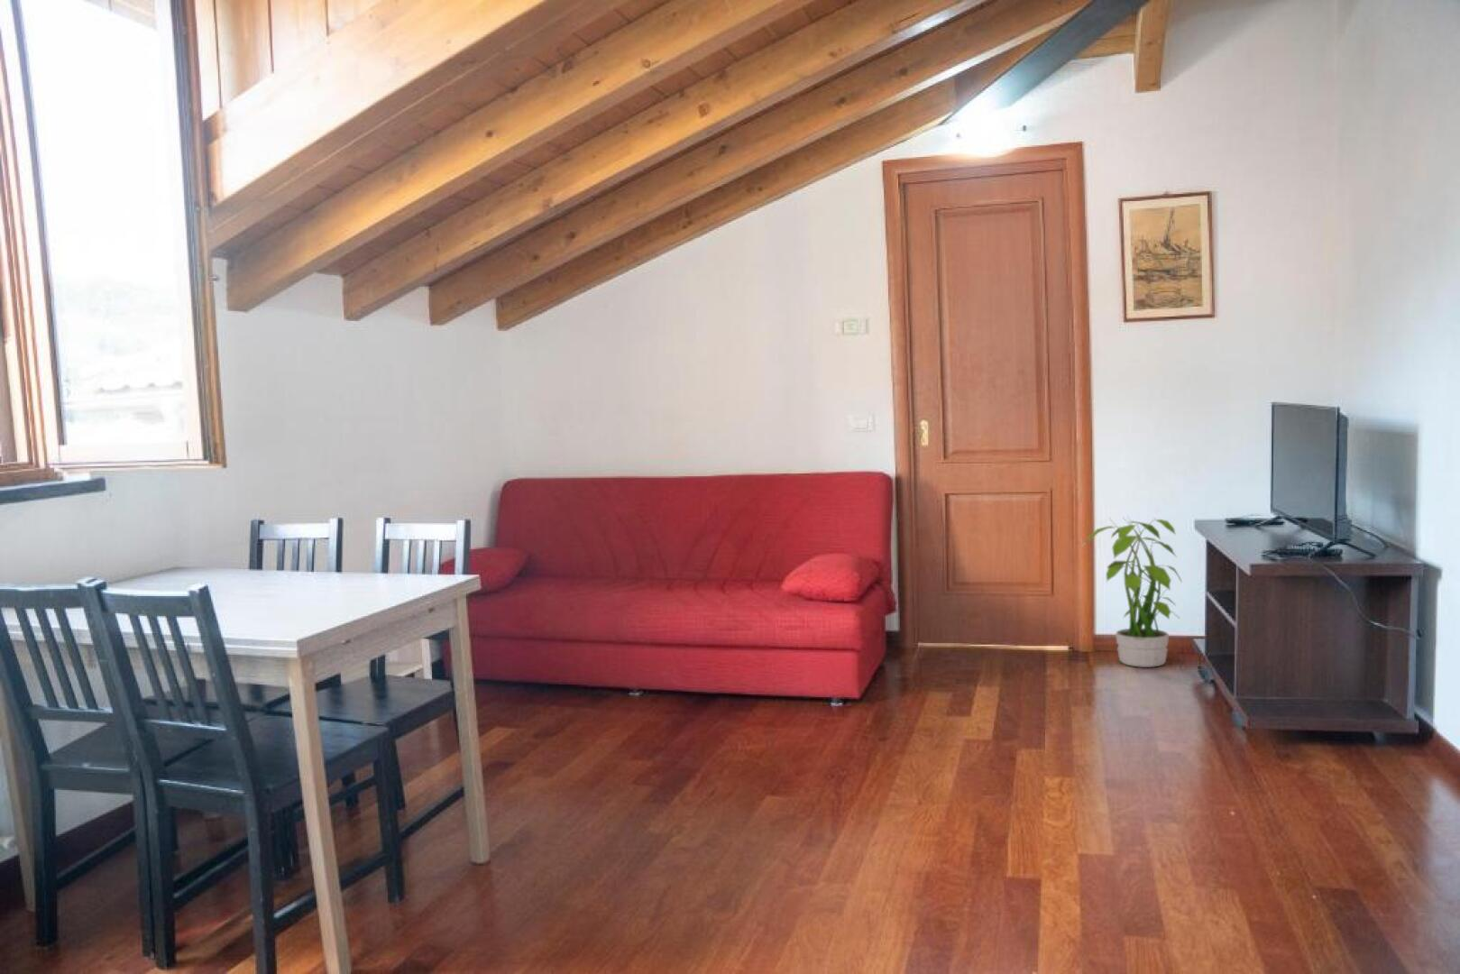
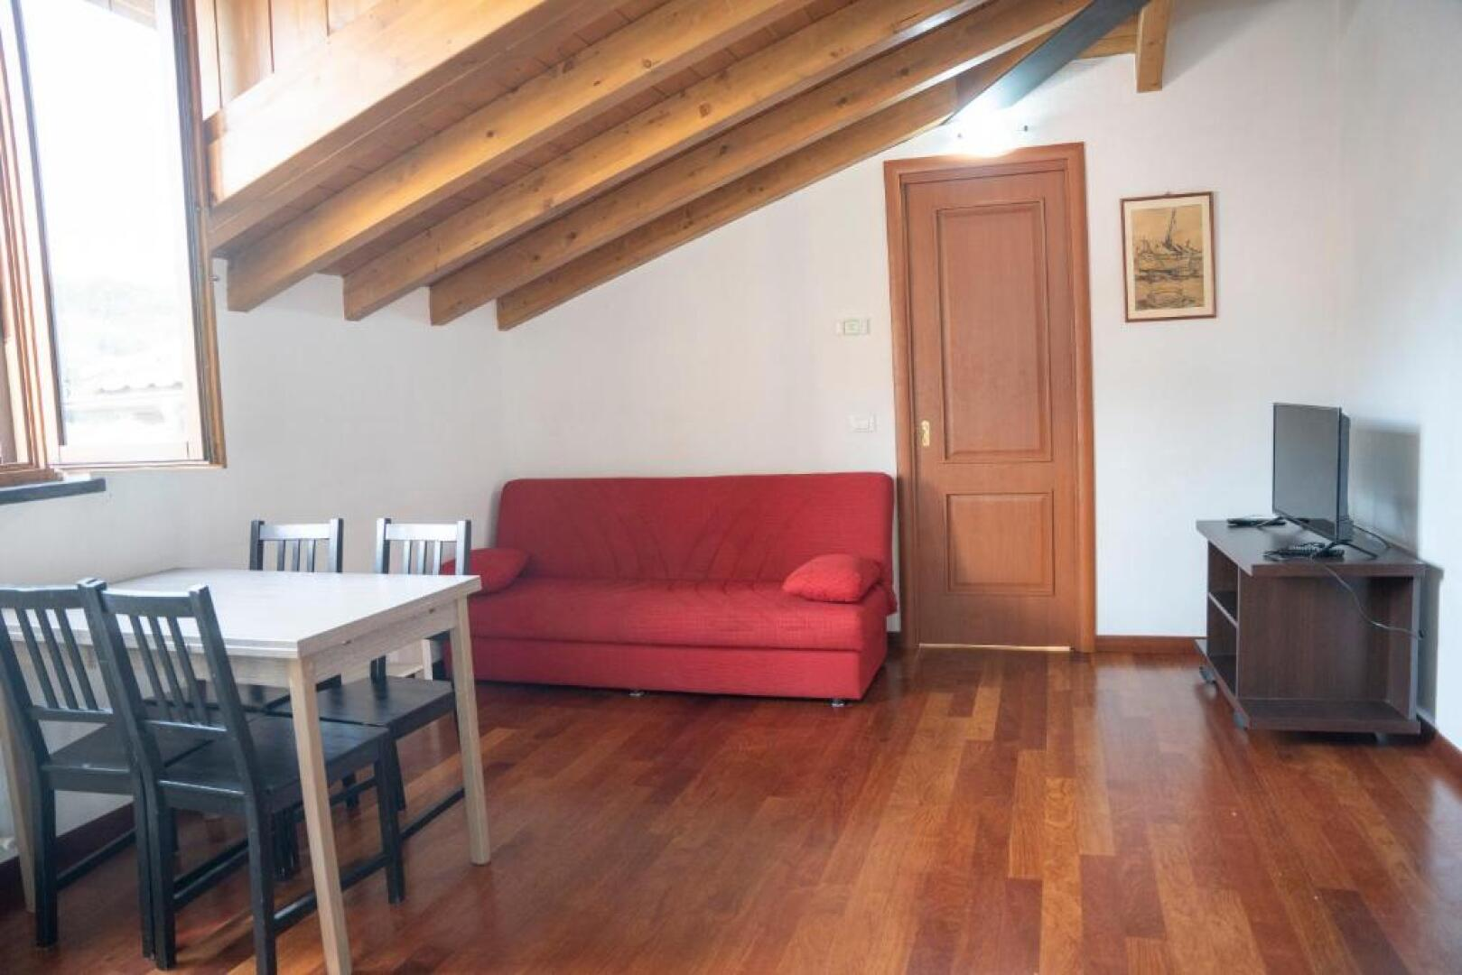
- potted plant [1081,516,1183,669]
